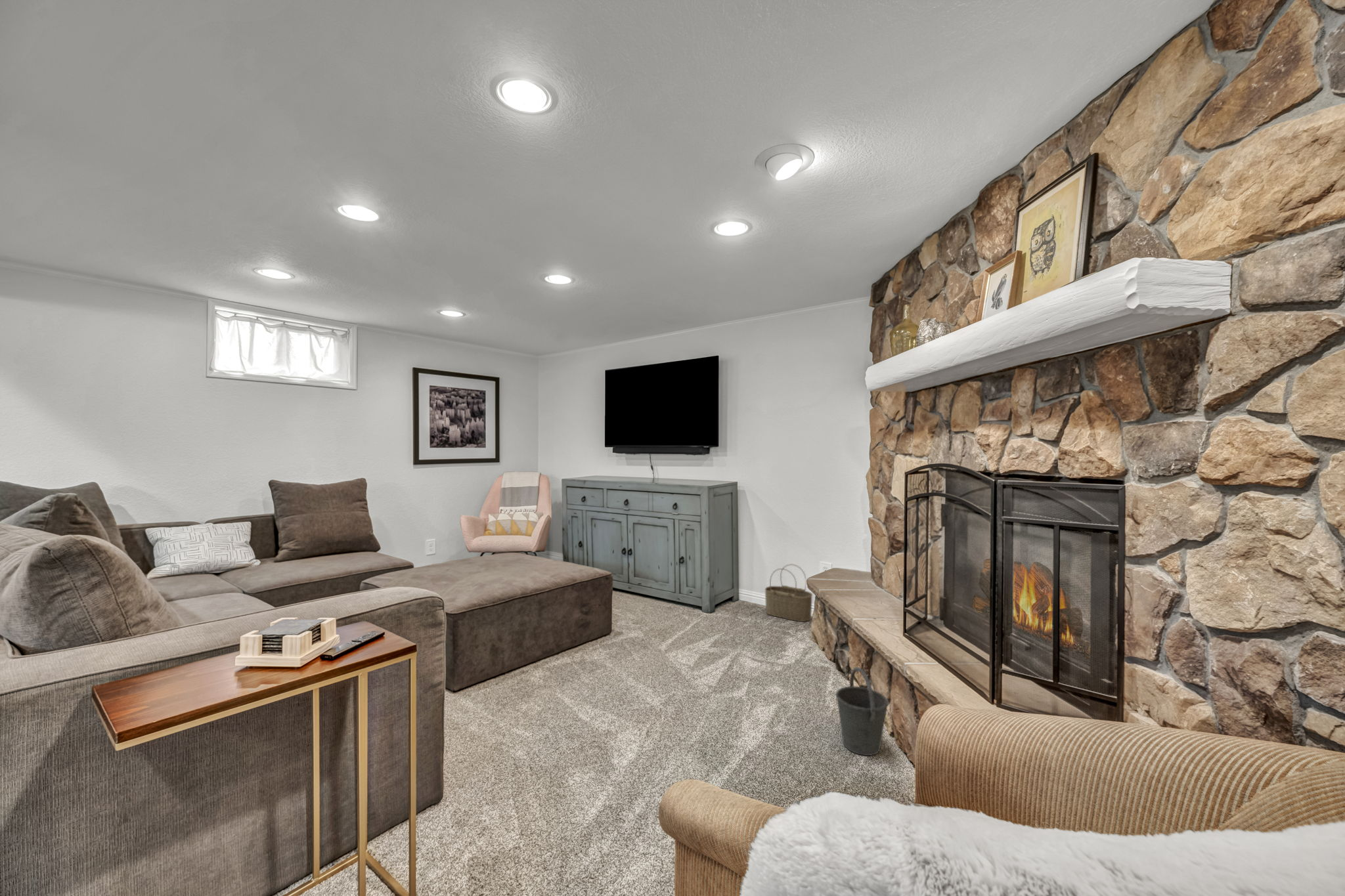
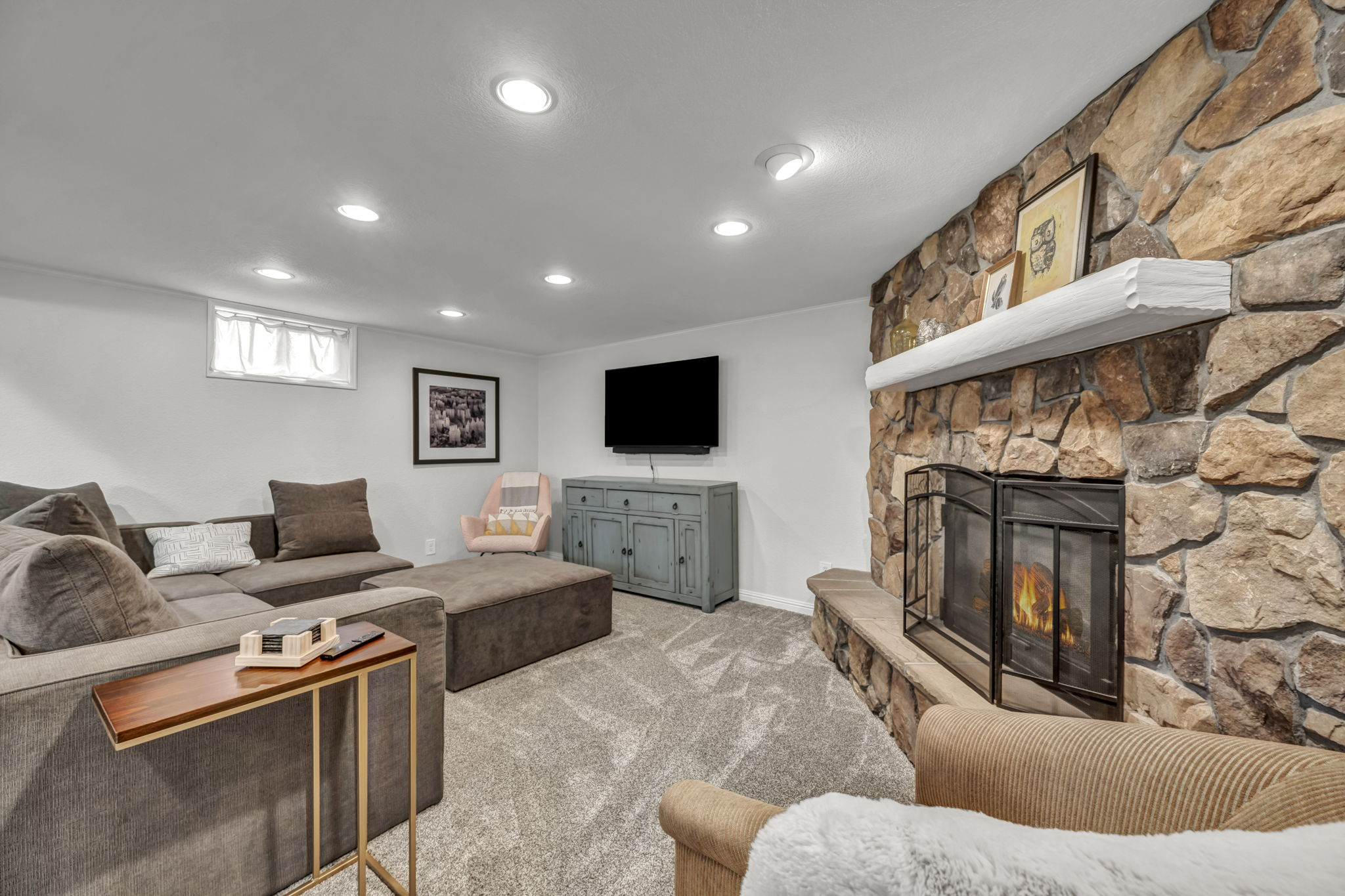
- wicker basket [764,564,813,622]
- bucket [835,666,889,756]
